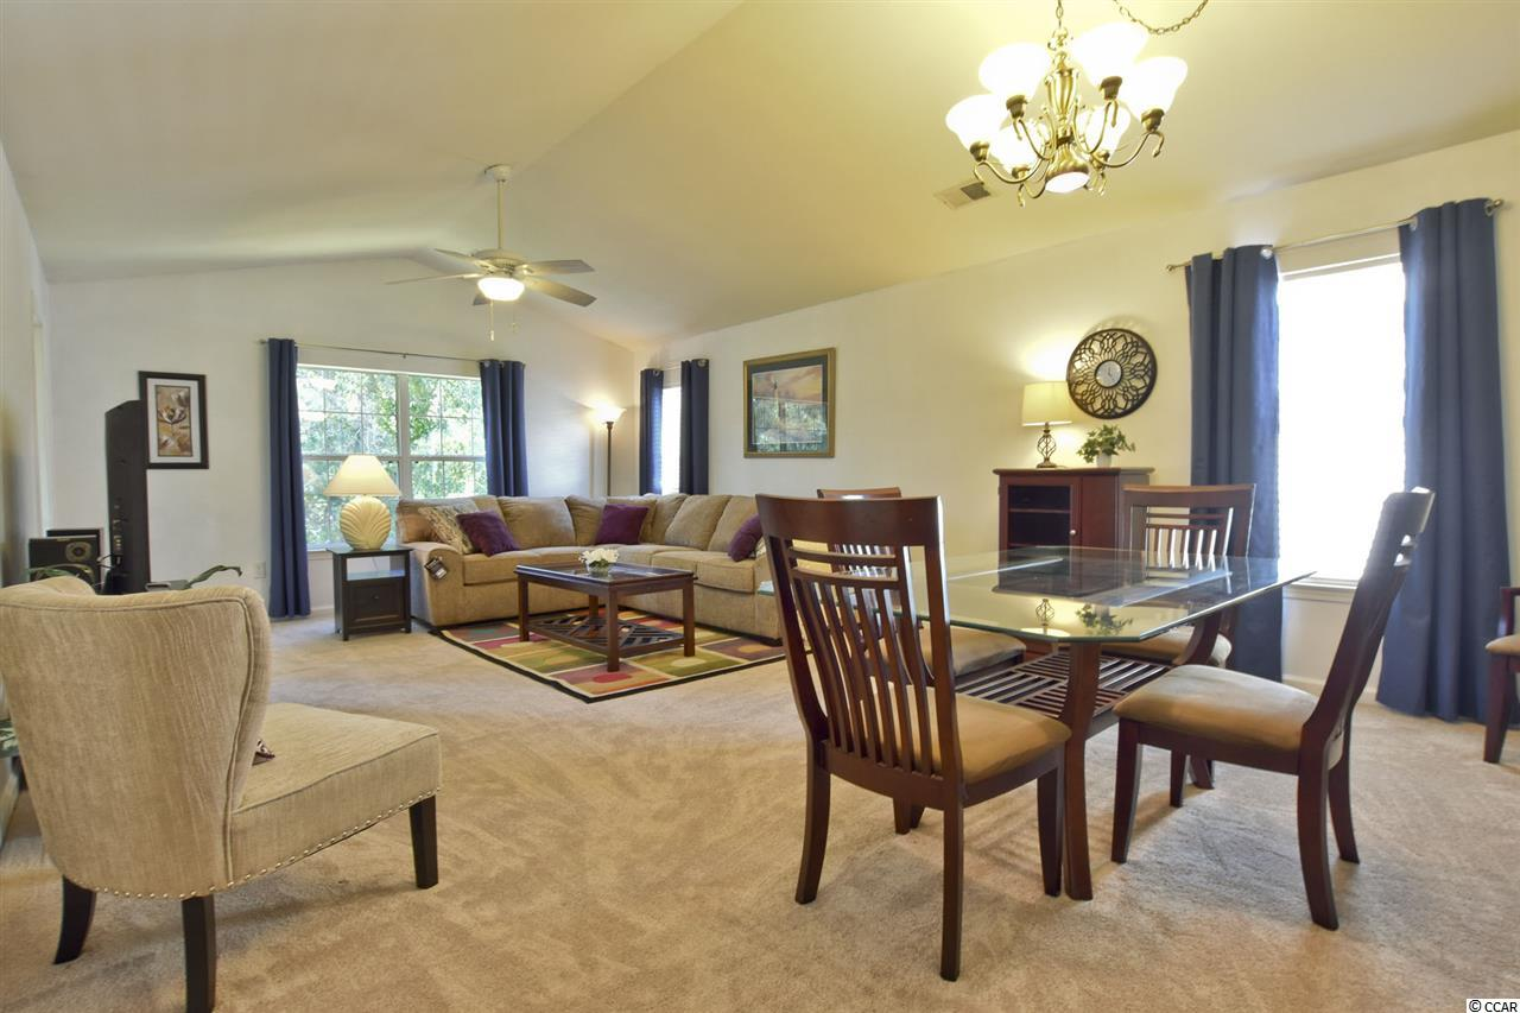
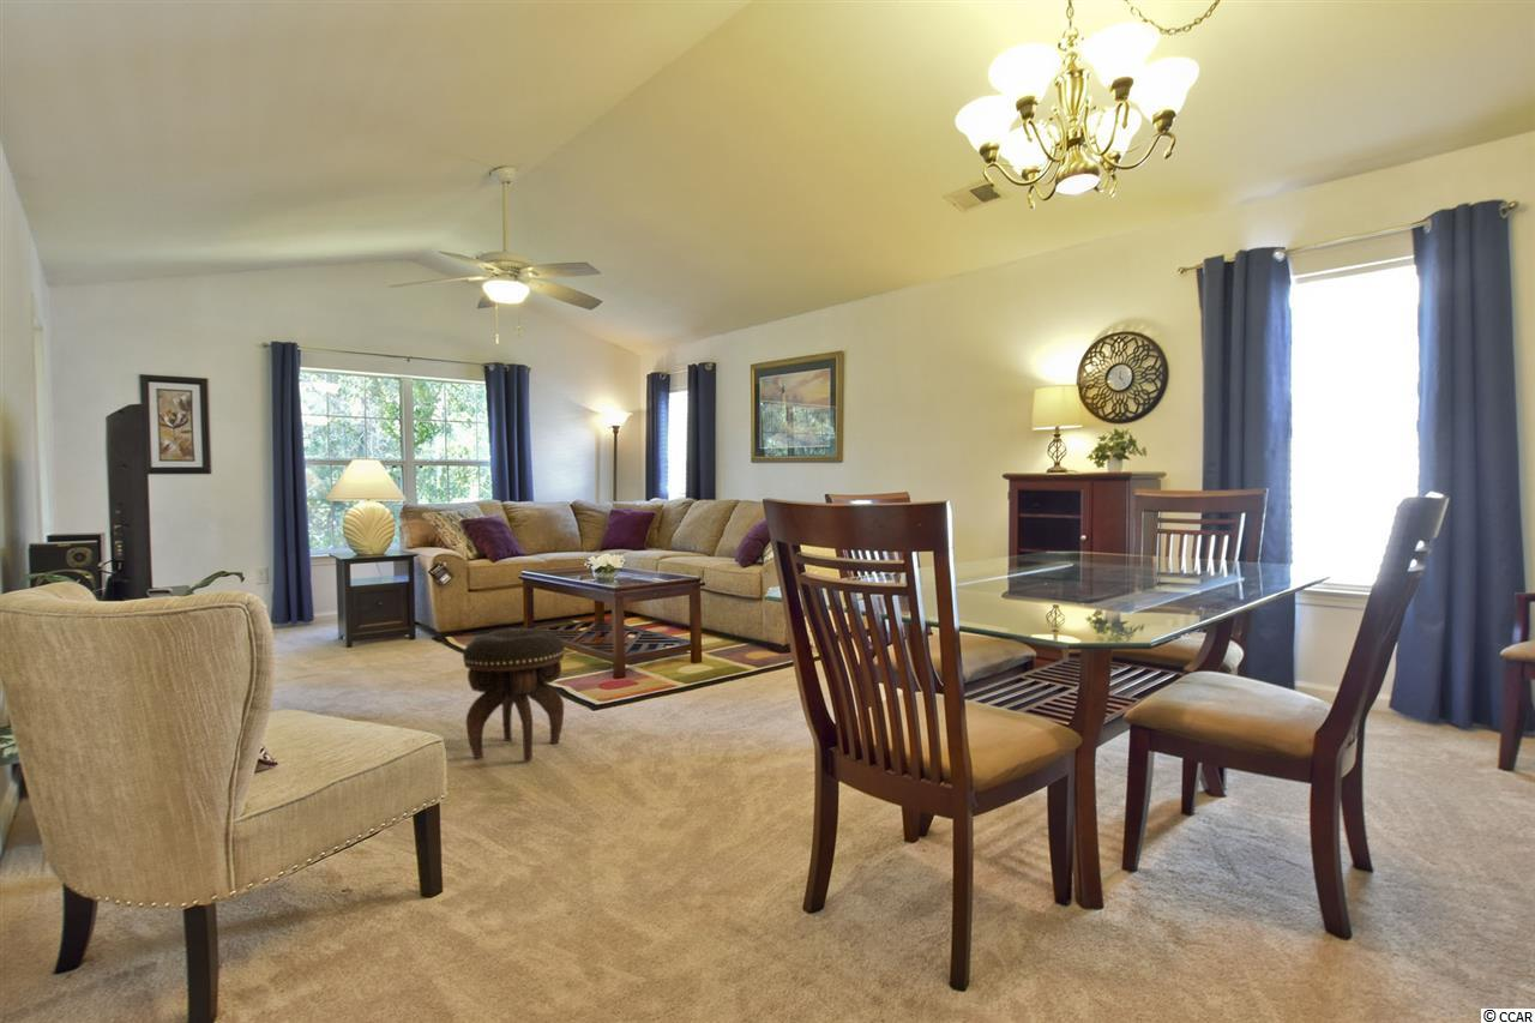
+ footstool [462,627,566,762]
